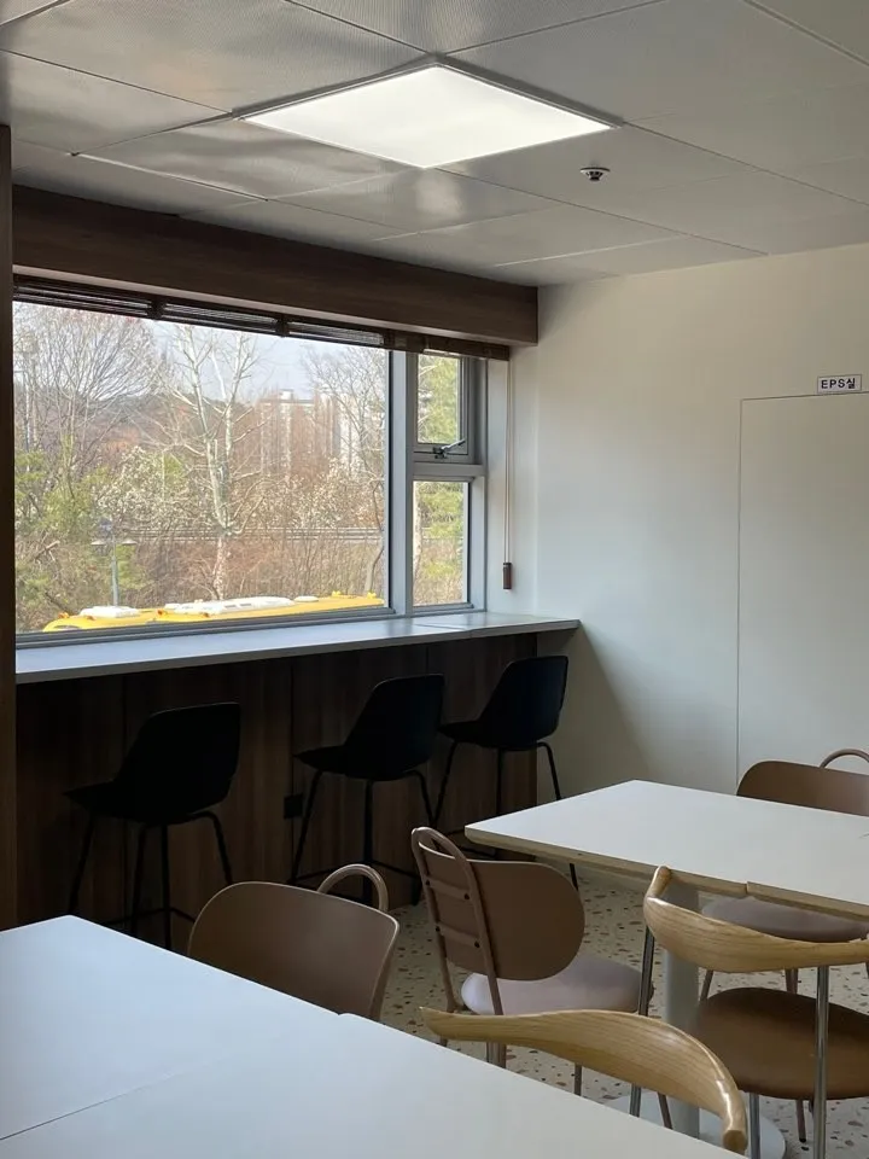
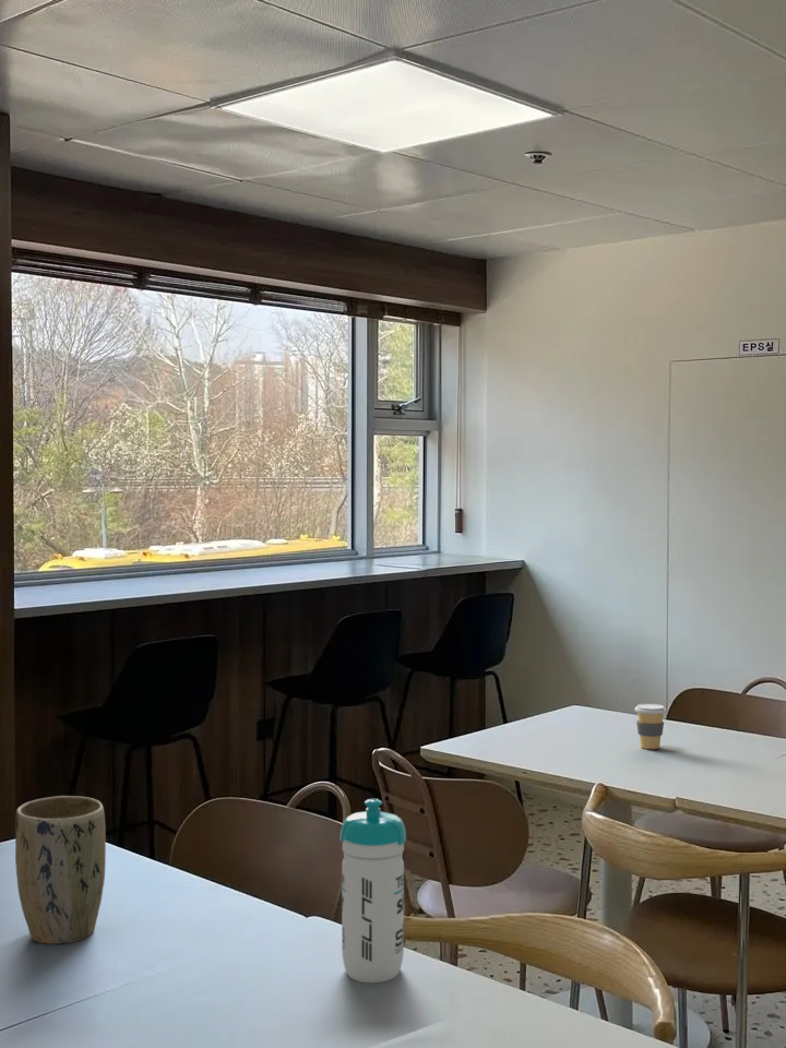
+ plant pot [14,795,107,945]
+ coffee cup [634,703,667,750]
+ water bottle [340,798,407,984]
